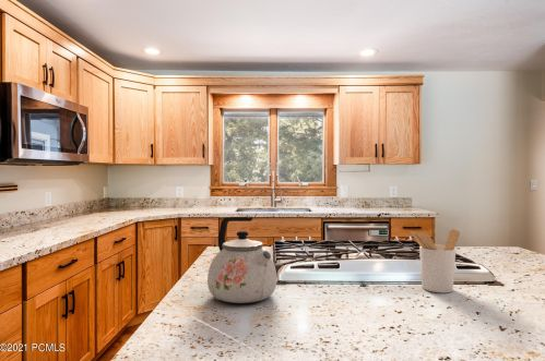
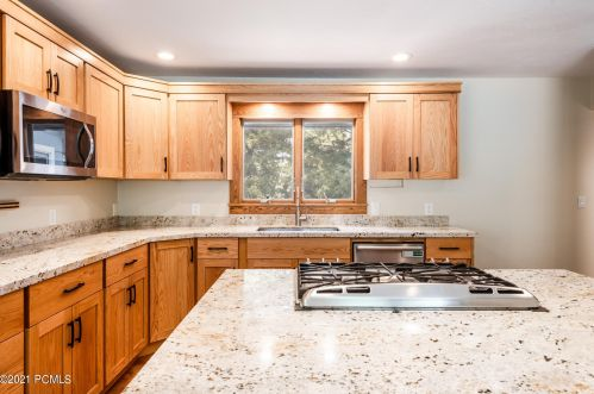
- utensil holder [410,228,461,293]
- kettle [206,216,277,304]
